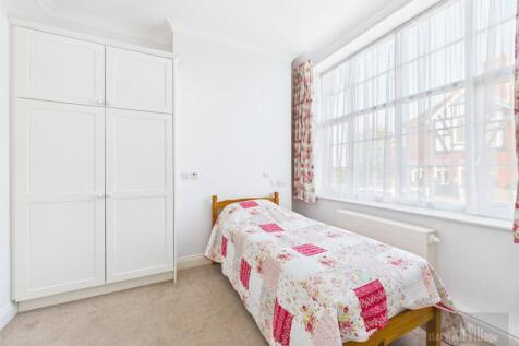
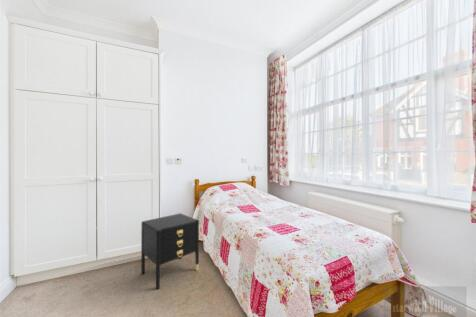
+ nightstand [140,212,200,290]
